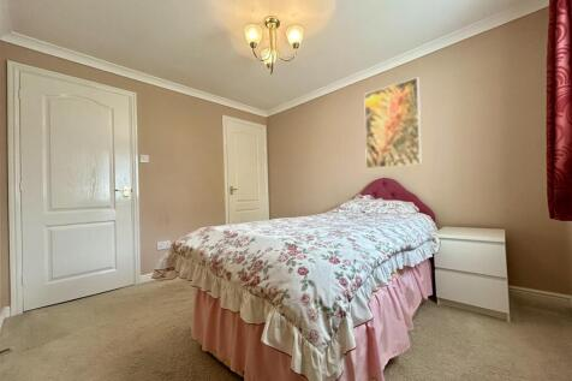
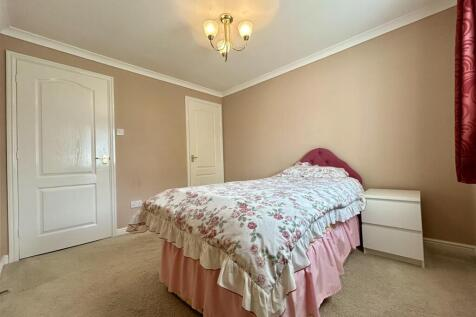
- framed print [363,76,423,169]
